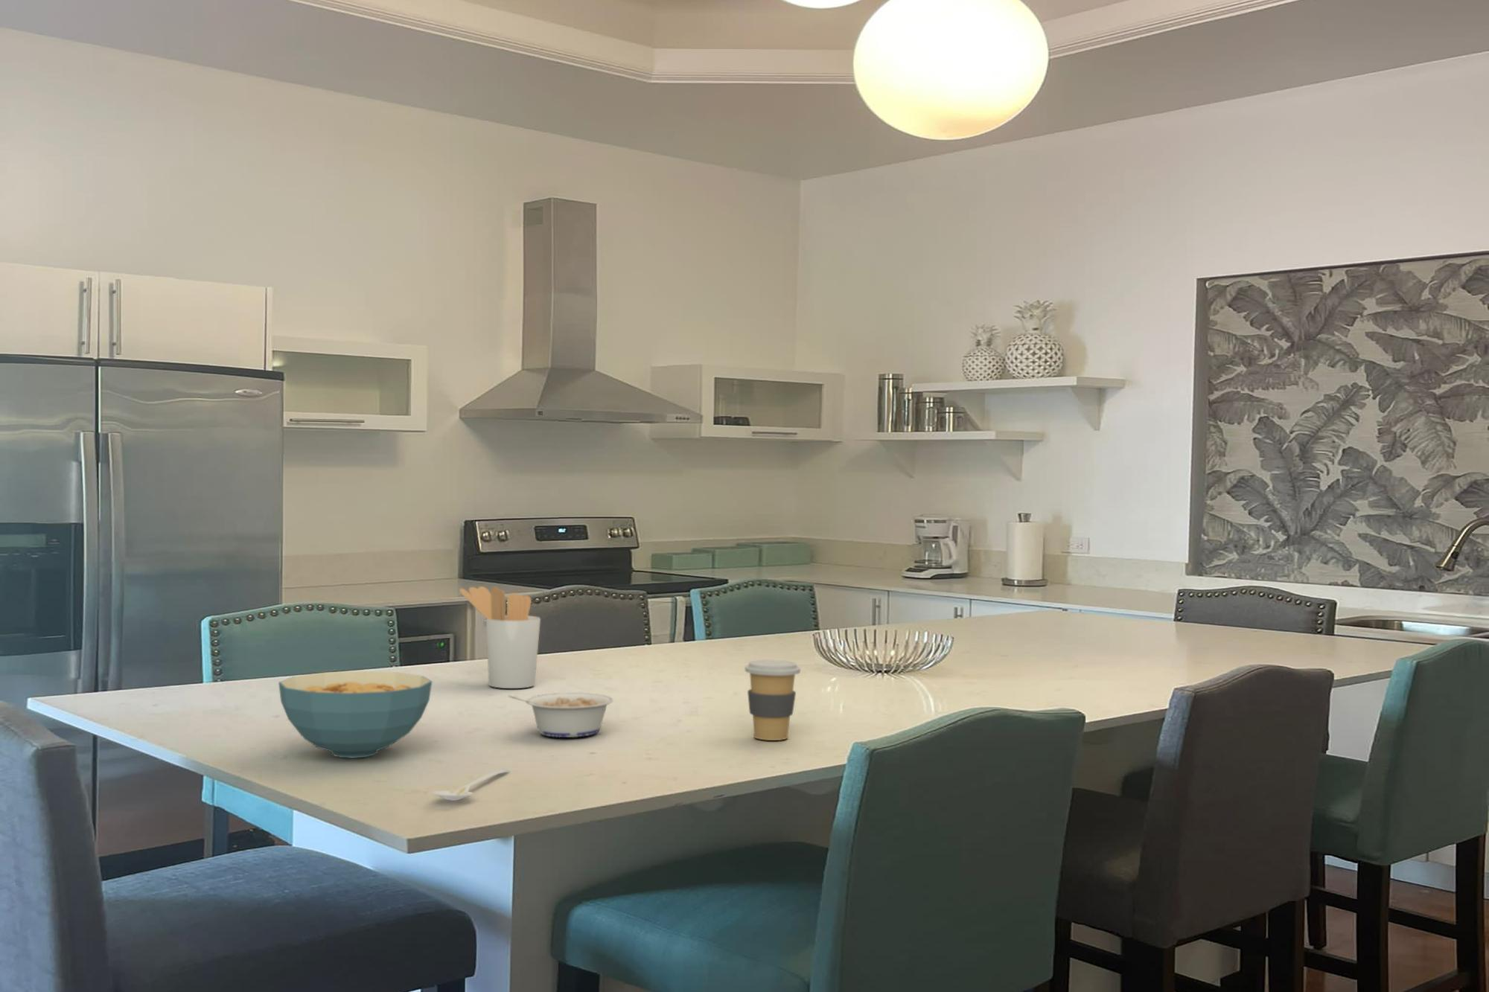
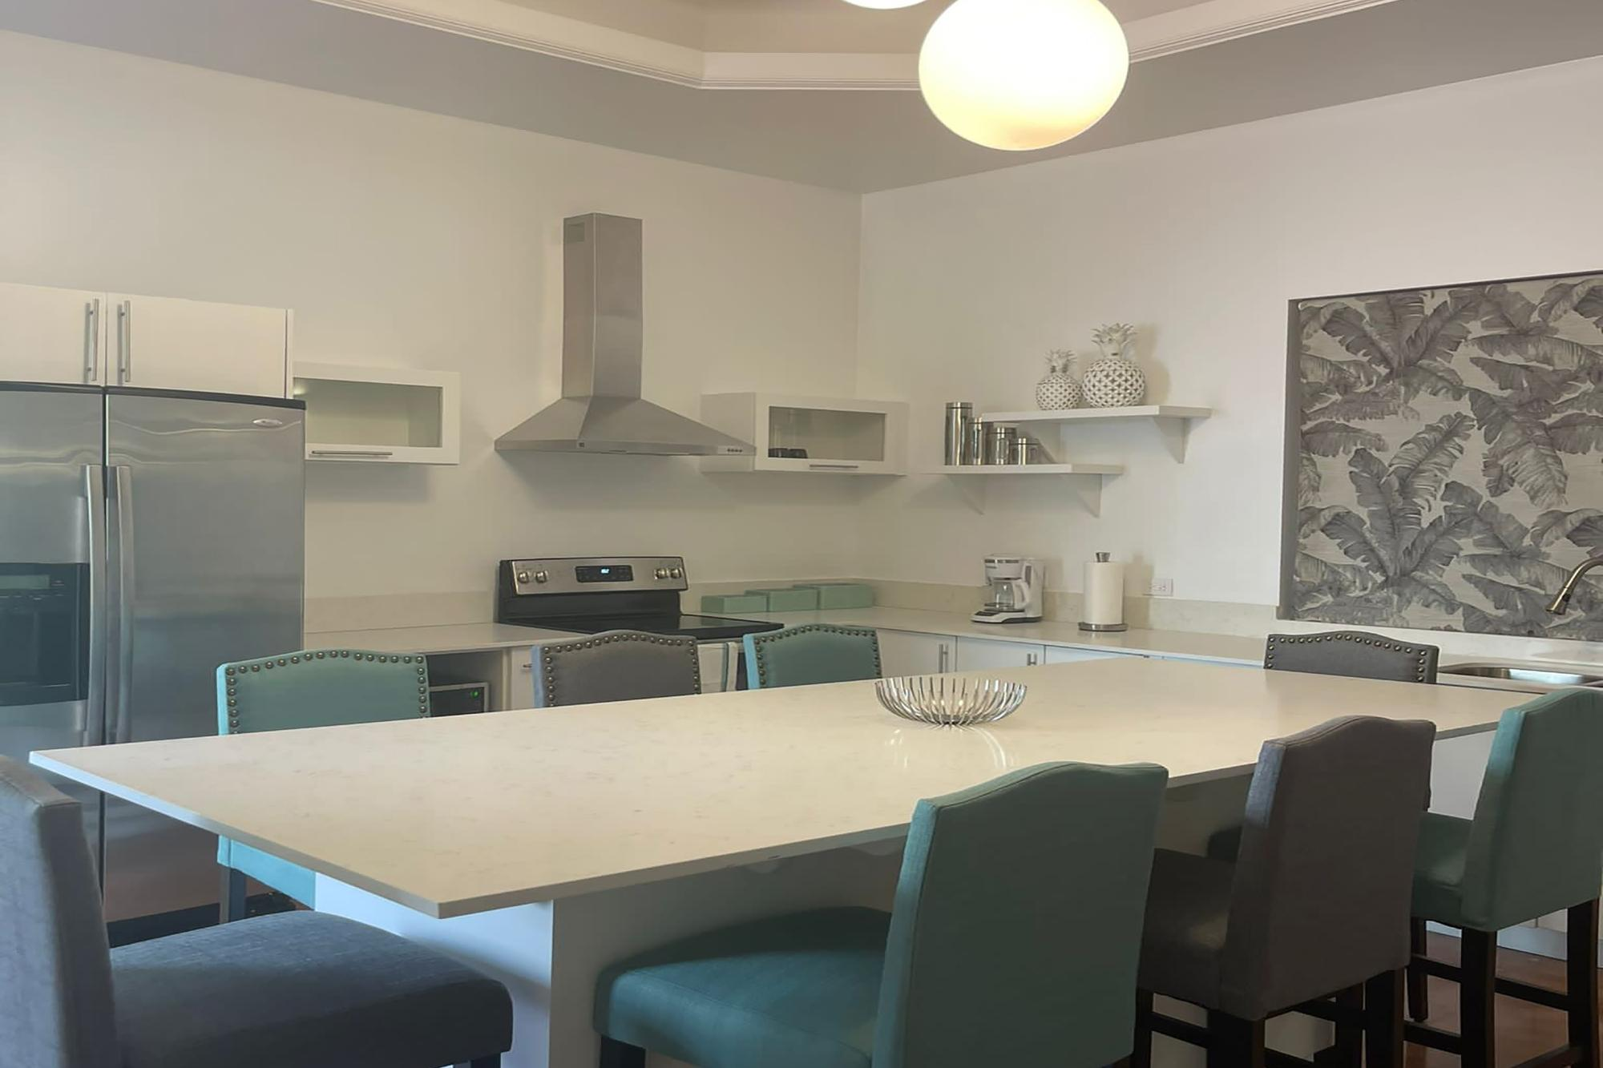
- cereal bowl [278,671,433,760]
- coffee cup [744,660,802,741]
- stirrer [432,767,510,802]
- utensil holder [458,586,541,689]
- legume [508,692,614,738]
